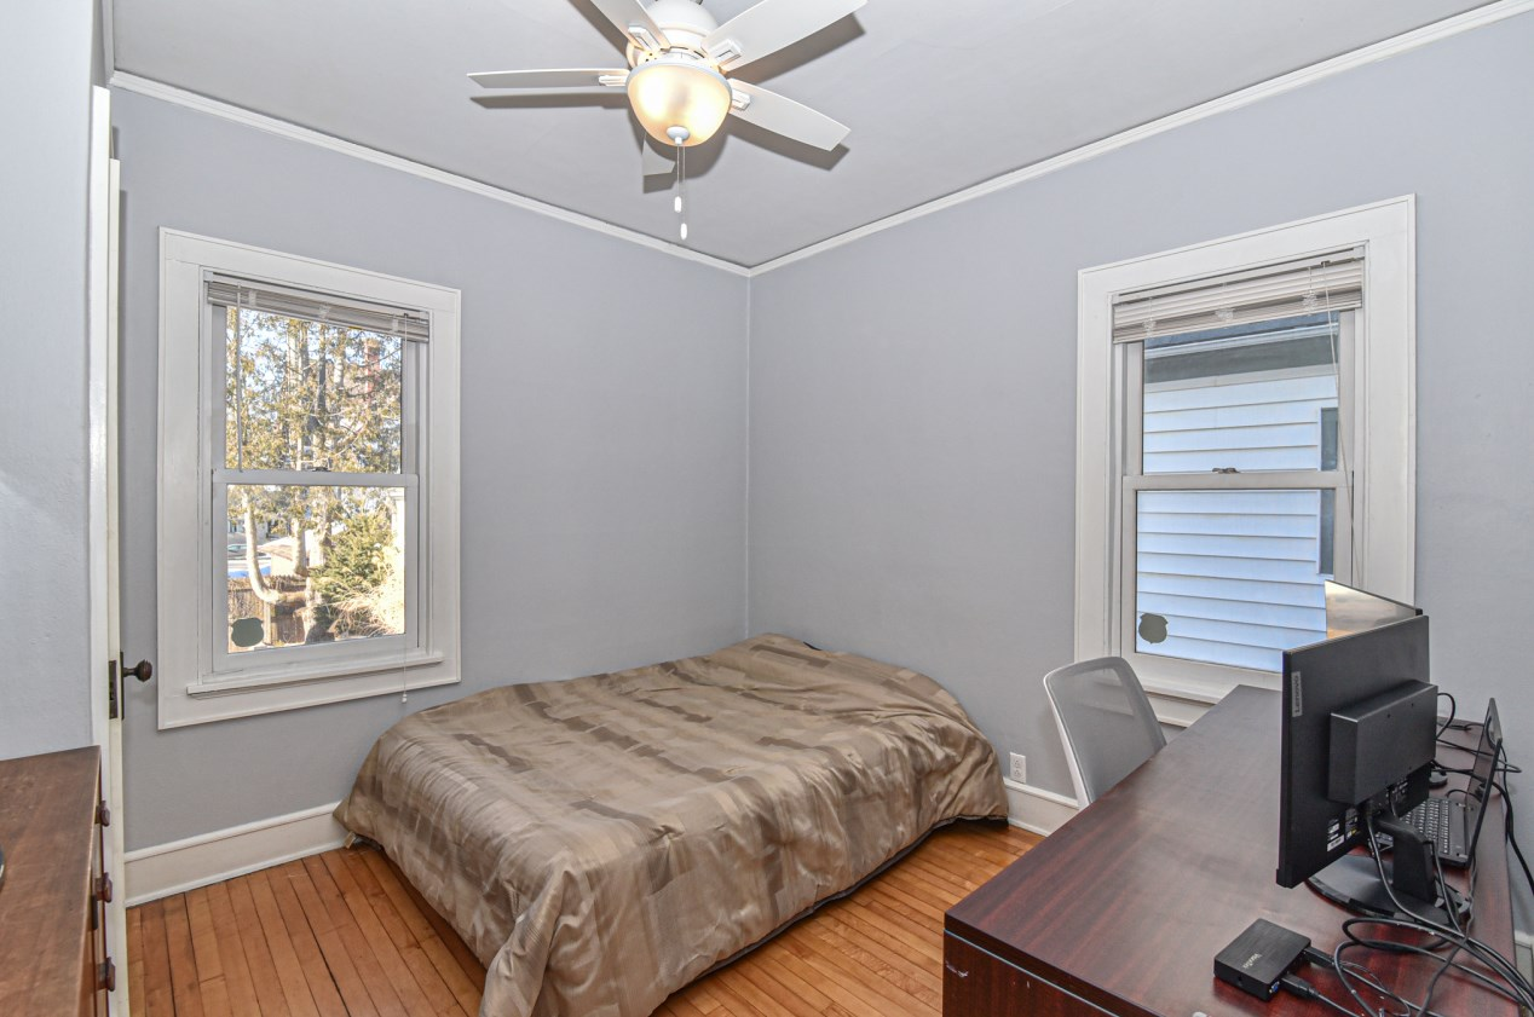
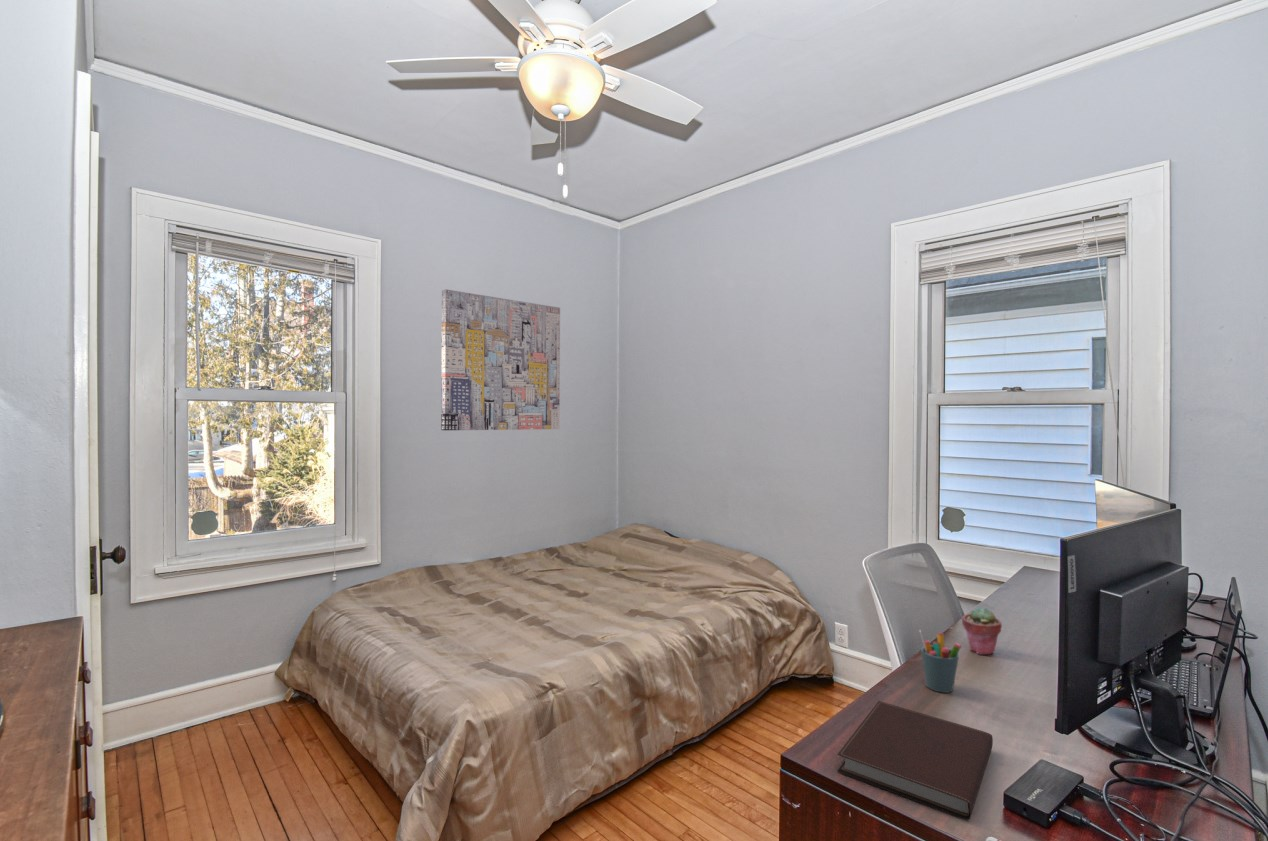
+ wall art [440,288,561,431]
+ potted succulent [961,605,1003,656]
+ notebook [836,700,994,821]
+ pen holder [918,629,962,694]
